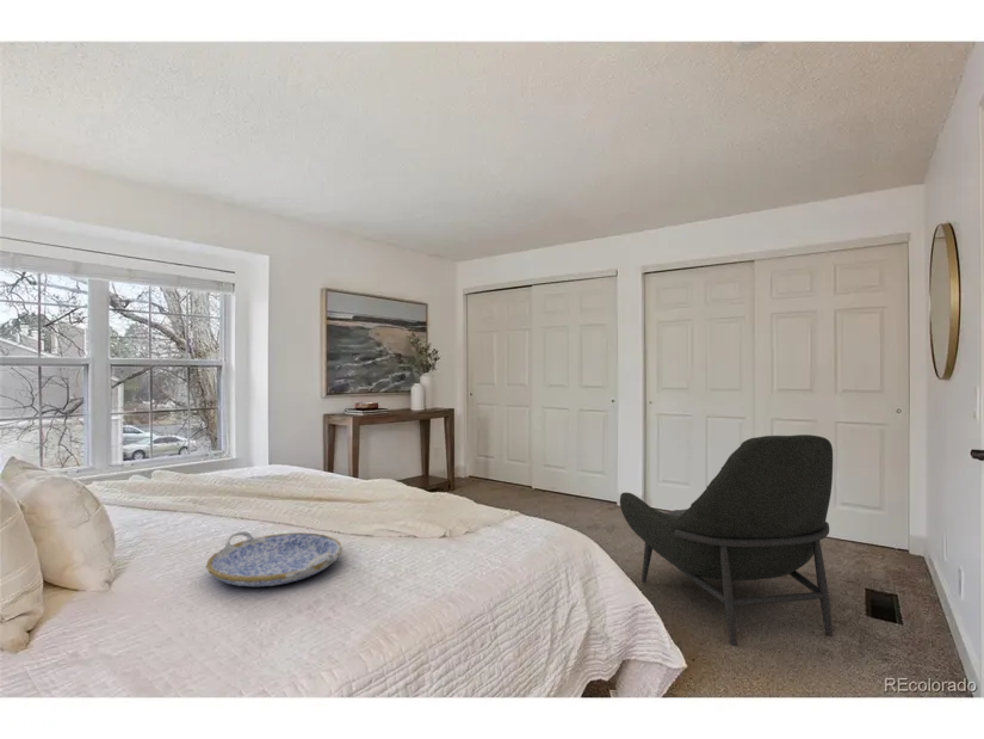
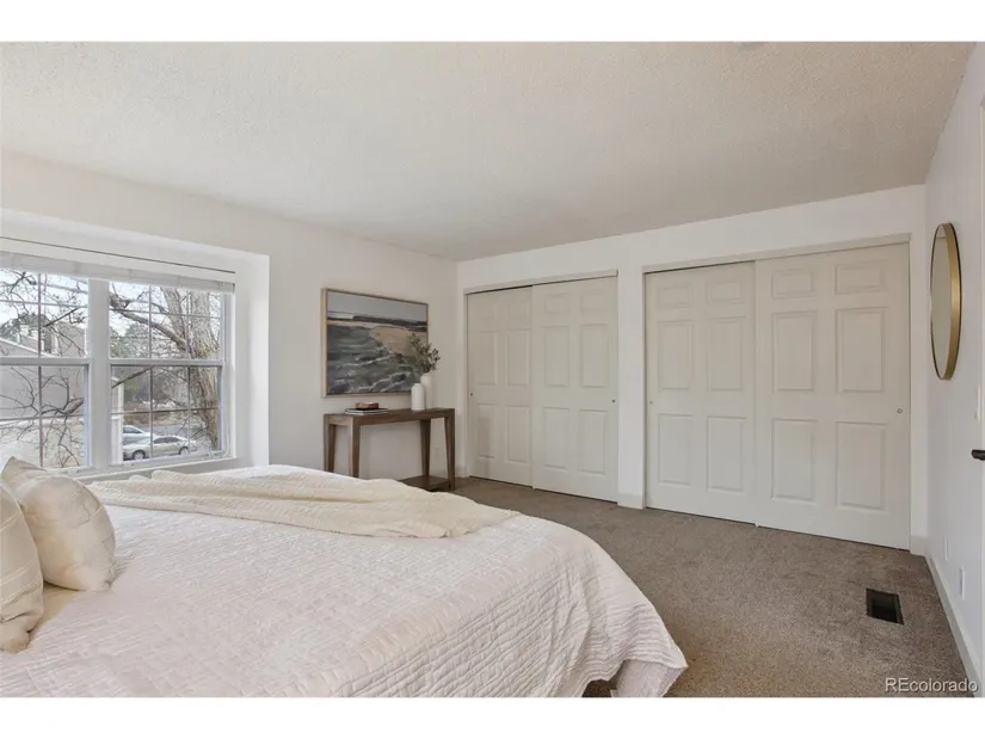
- armchair [619,433,834,647]
- serving tray [205,530,344,587]
